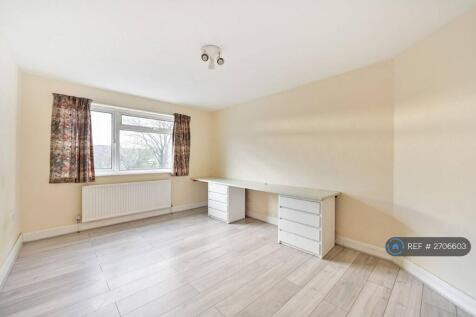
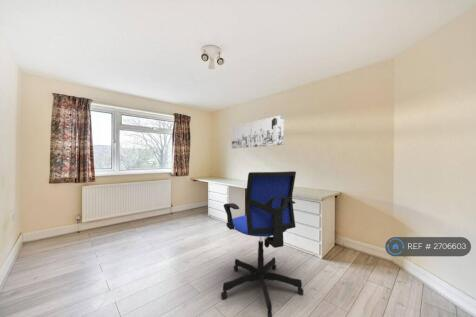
+ office chair [220,170,304,317]
+ wall art [231,114,285,149]
